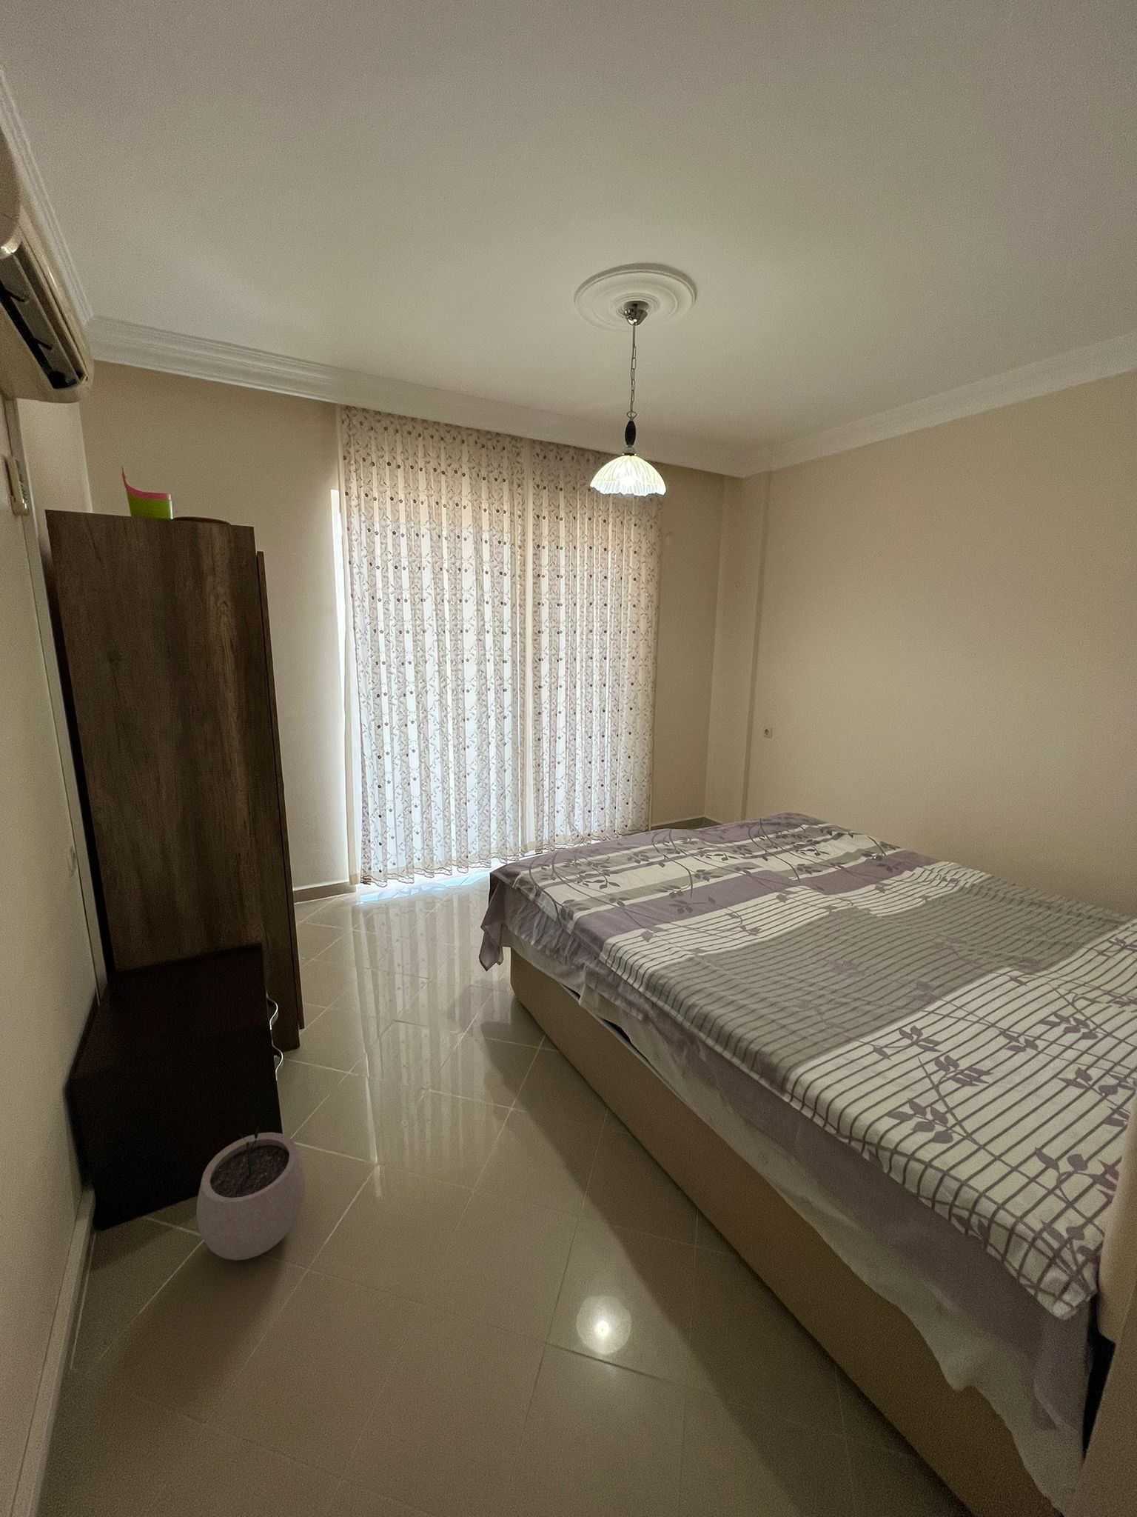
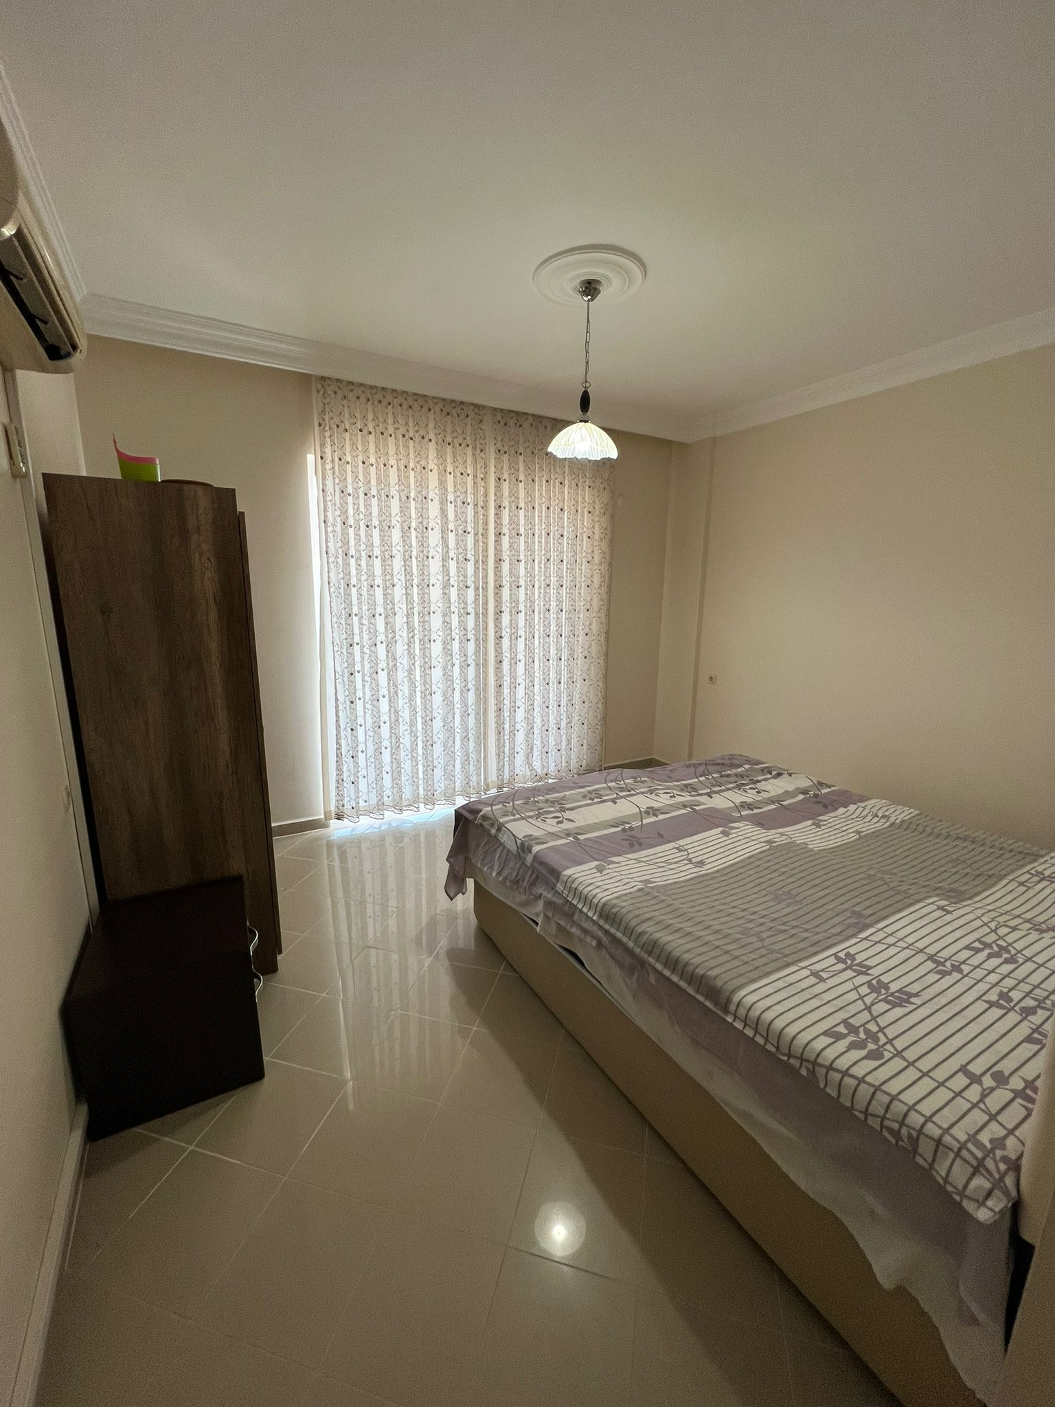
- plant pot [196,1125,306,1260]
